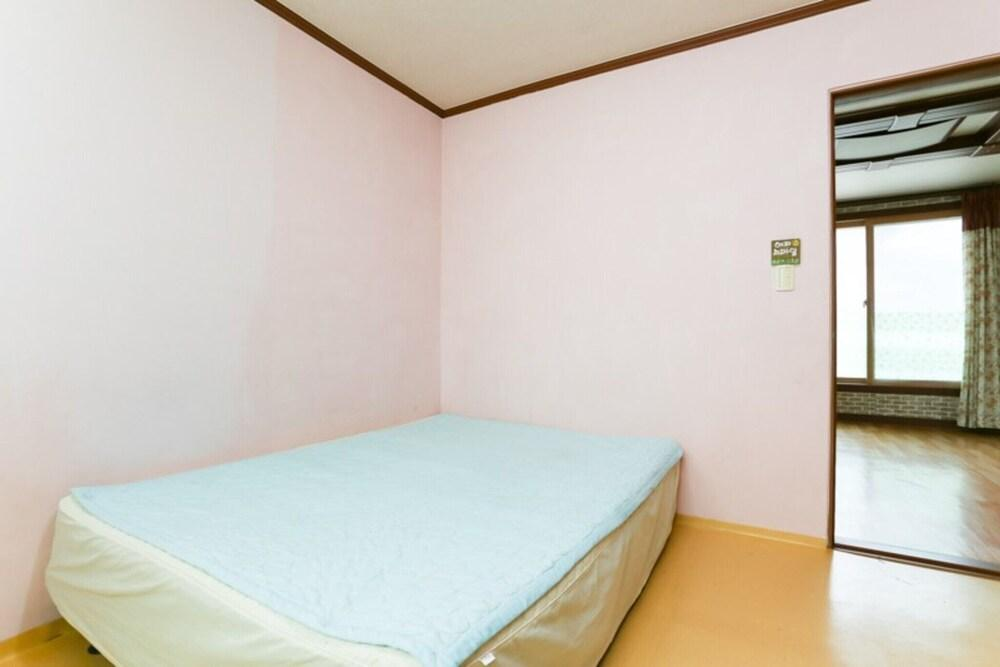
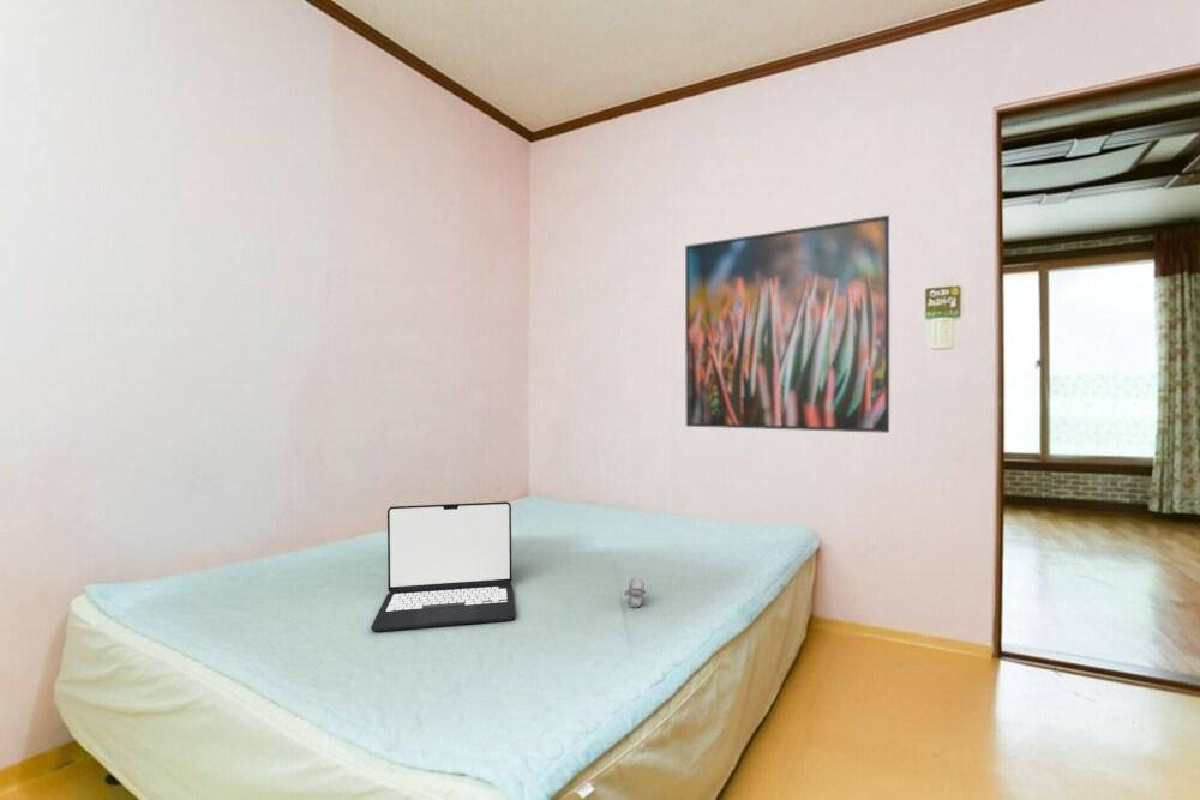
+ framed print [684,213,892,434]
+ laptop [370,500,516,632]
+ teddy bear [623,576,647,608]
